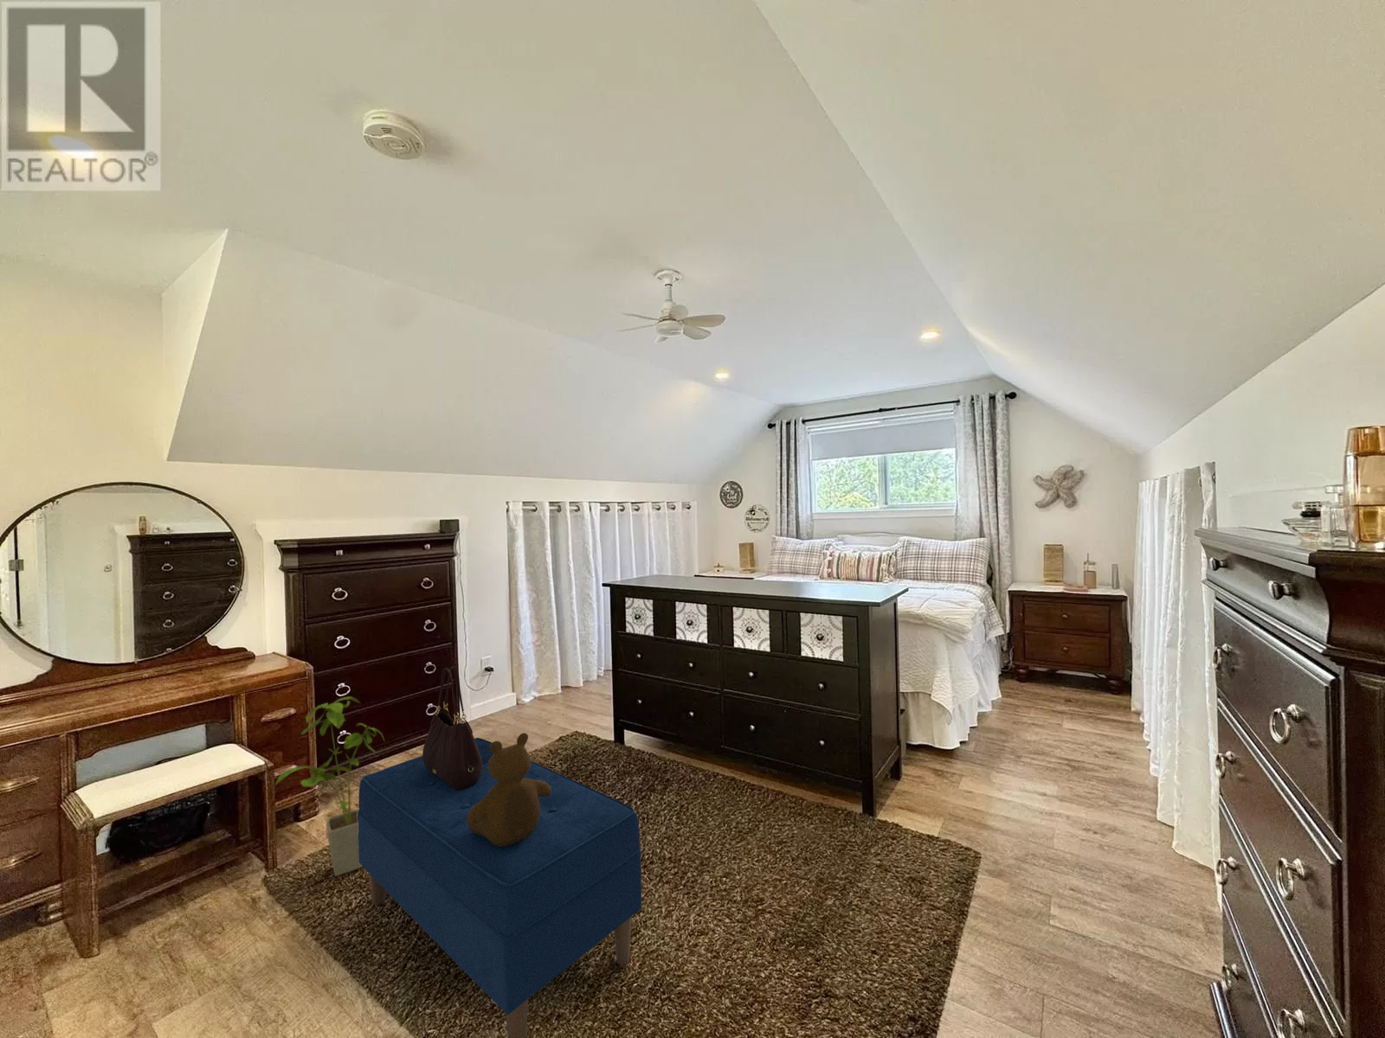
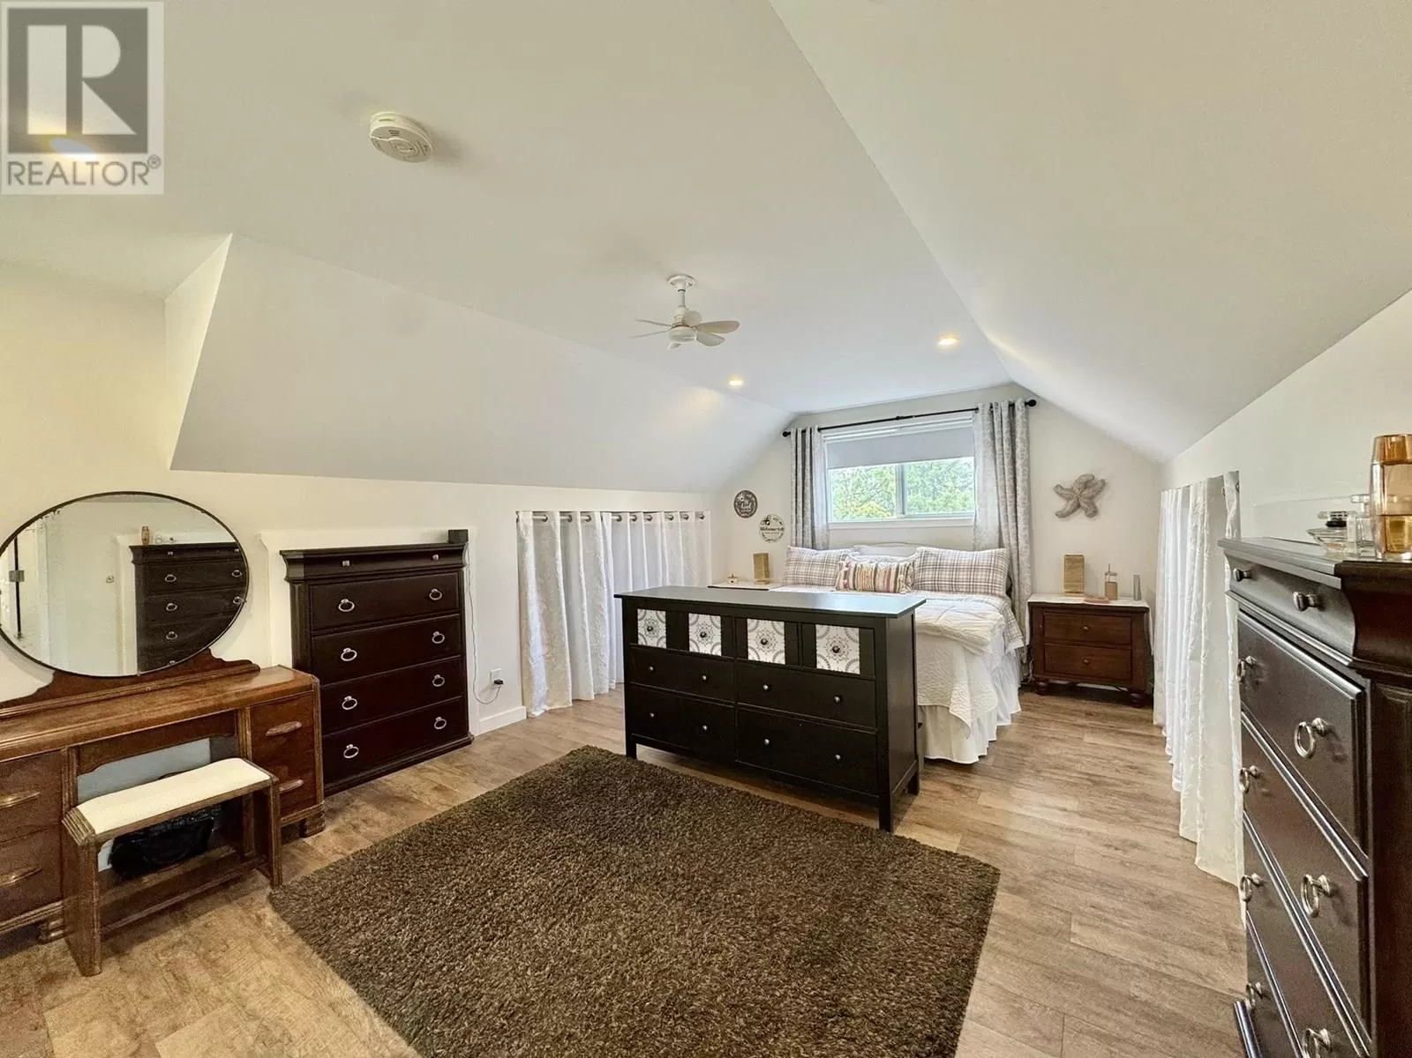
- teddy bear [467,732,552,847]
- handbag [422,665,482,789]
- house plant [275,697,386,877]
- bench [358,737,642,1038]
